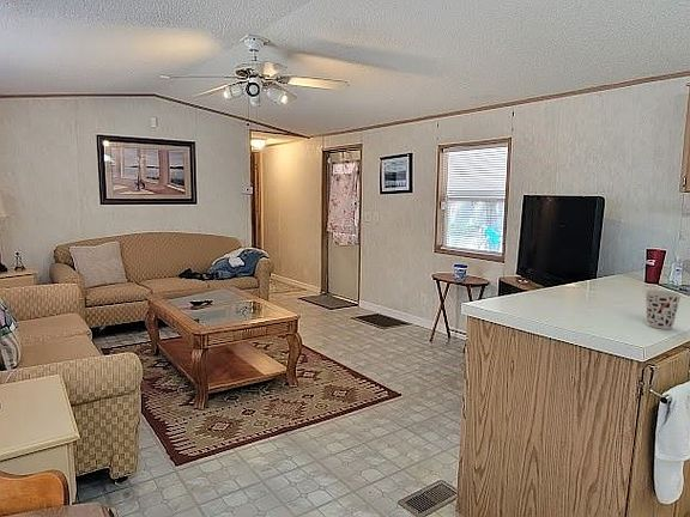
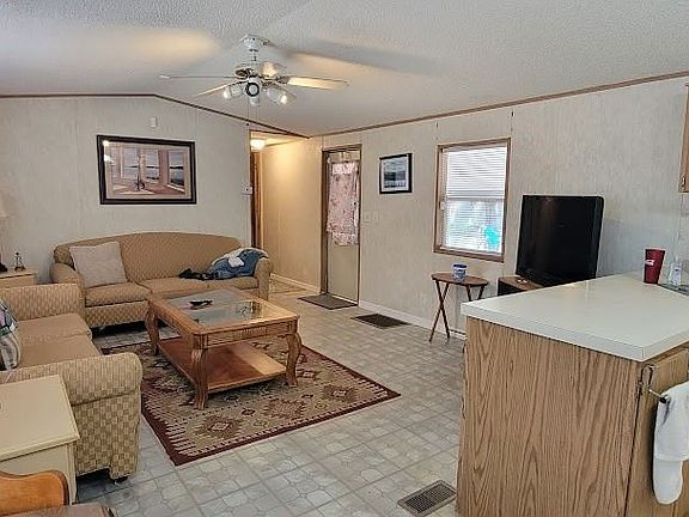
- cup [644,290,683,330]
